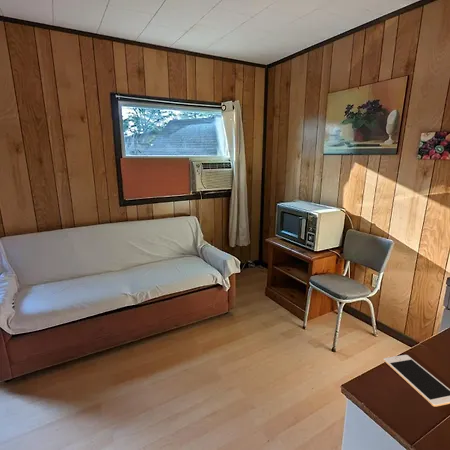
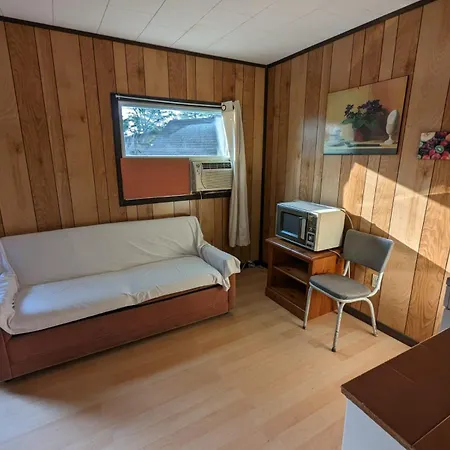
- cell phone [383,354,450,407]
